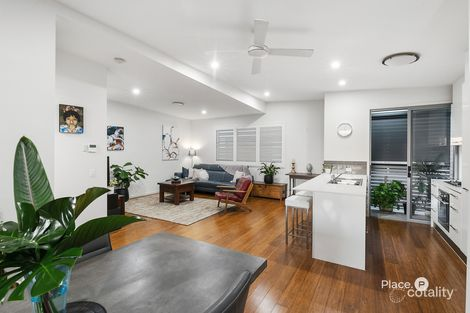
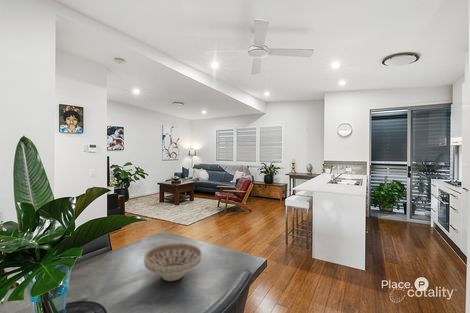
+ decorative bowl [143,242,202,282]
